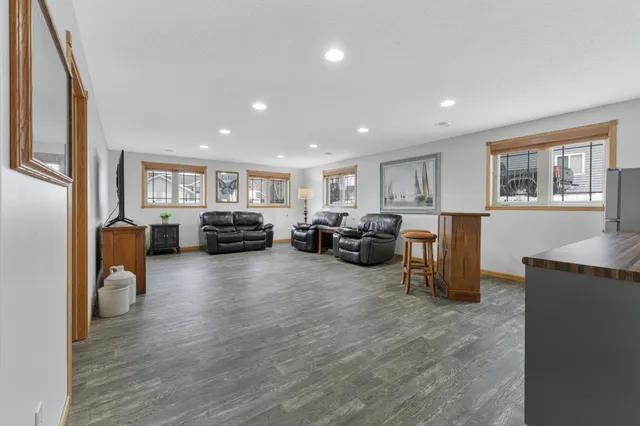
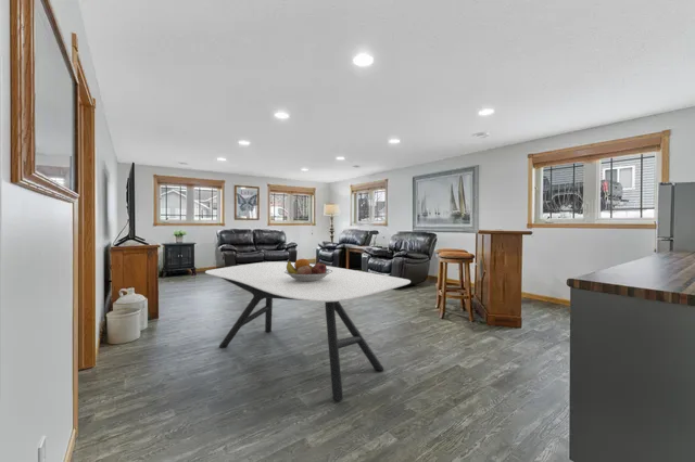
+ dining table [204,261,412,401]
+ fruit bowl [285,258,332,281]
